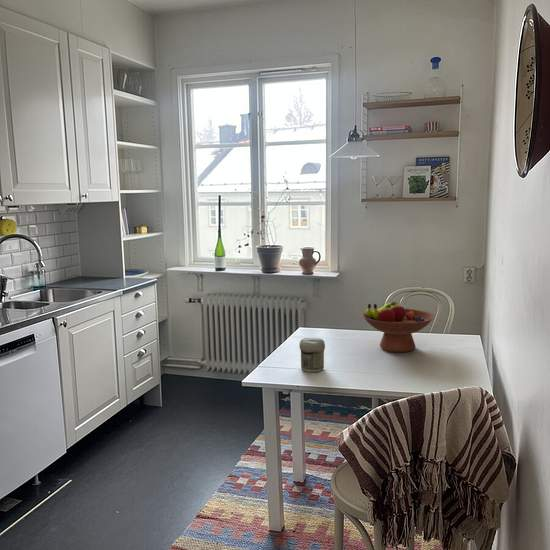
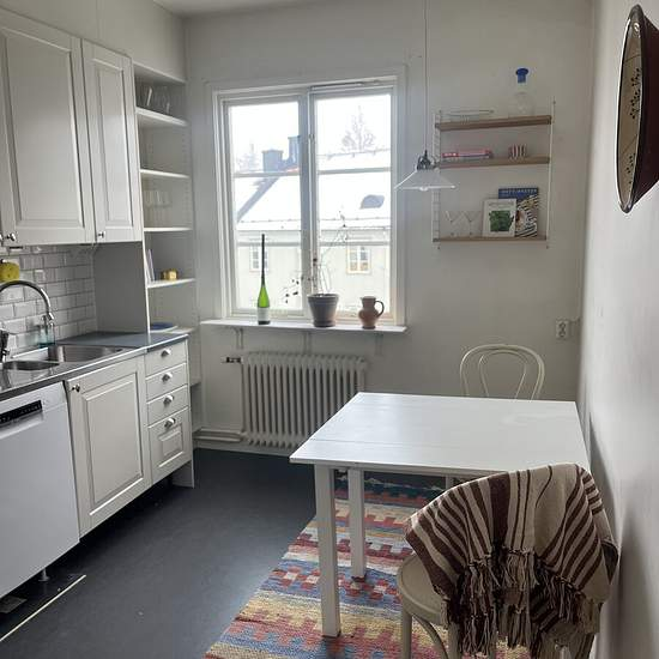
- jar [299,337,326,373]
- fruit bowl [361,301,436,353]
